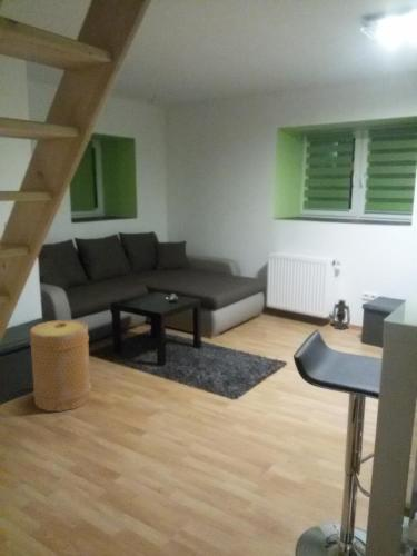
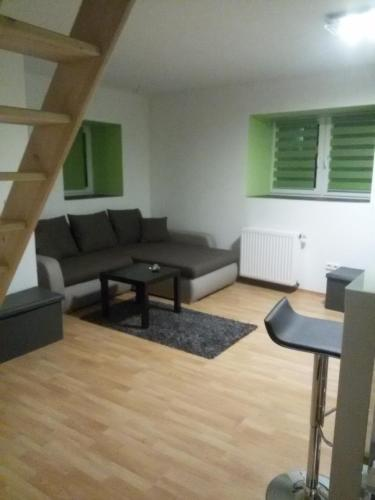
- lantern [330,299,351,330]
- basket [29,319,92,413]
